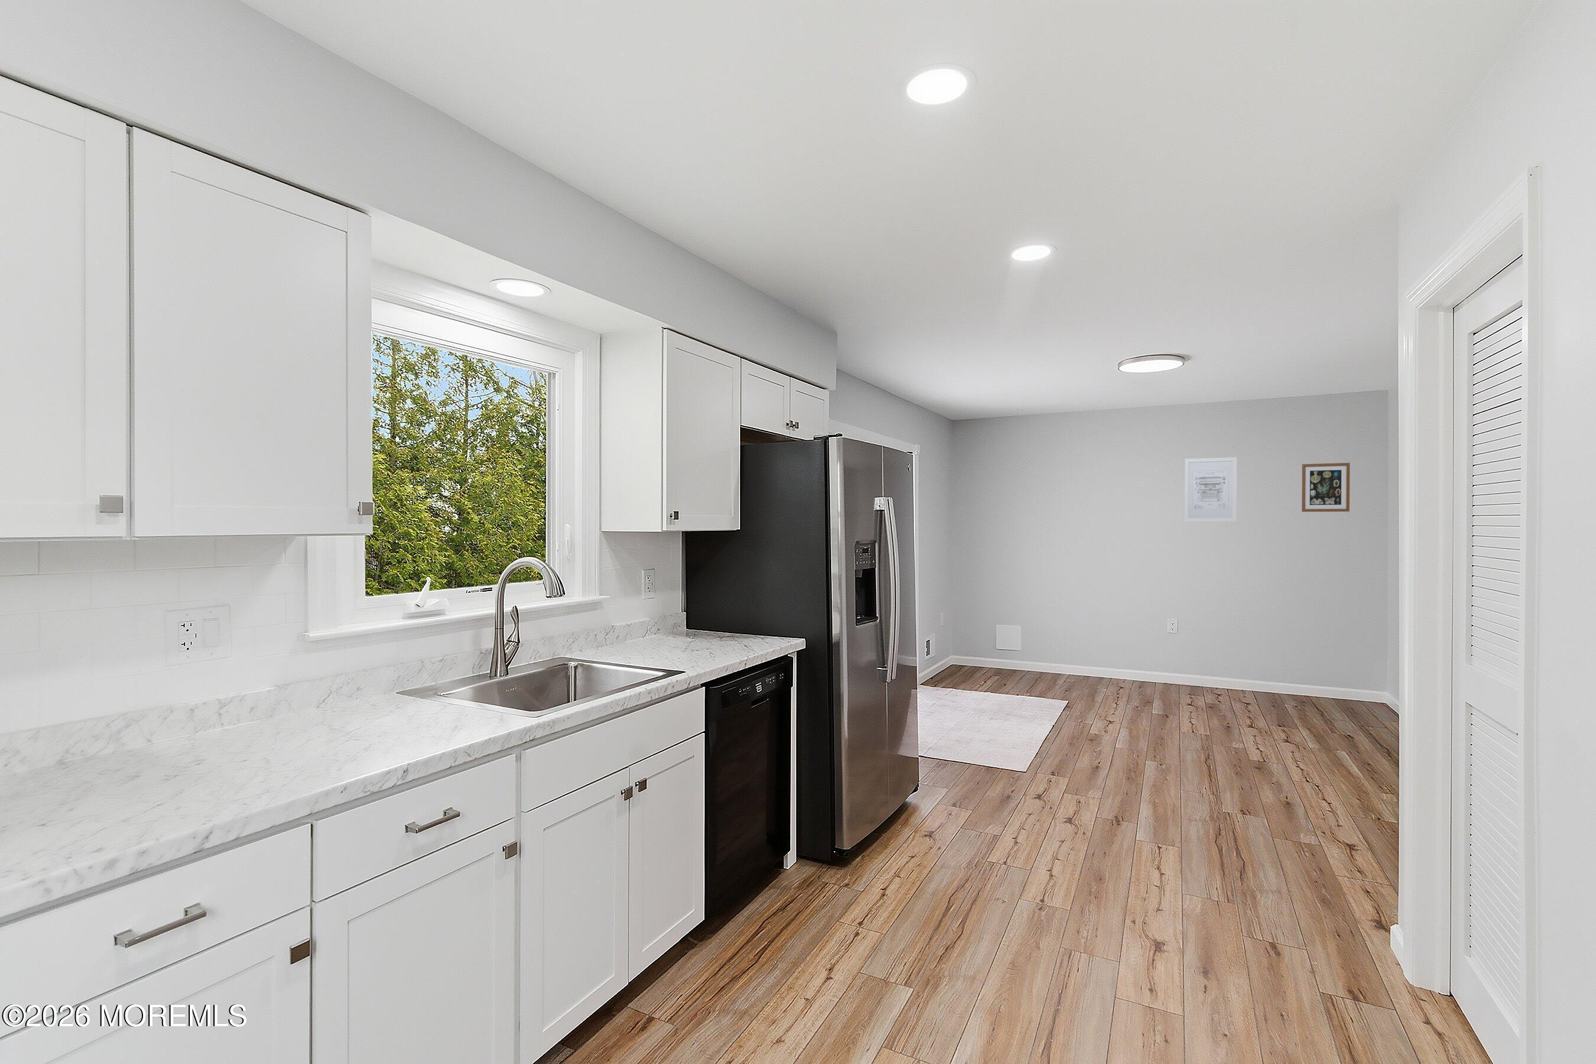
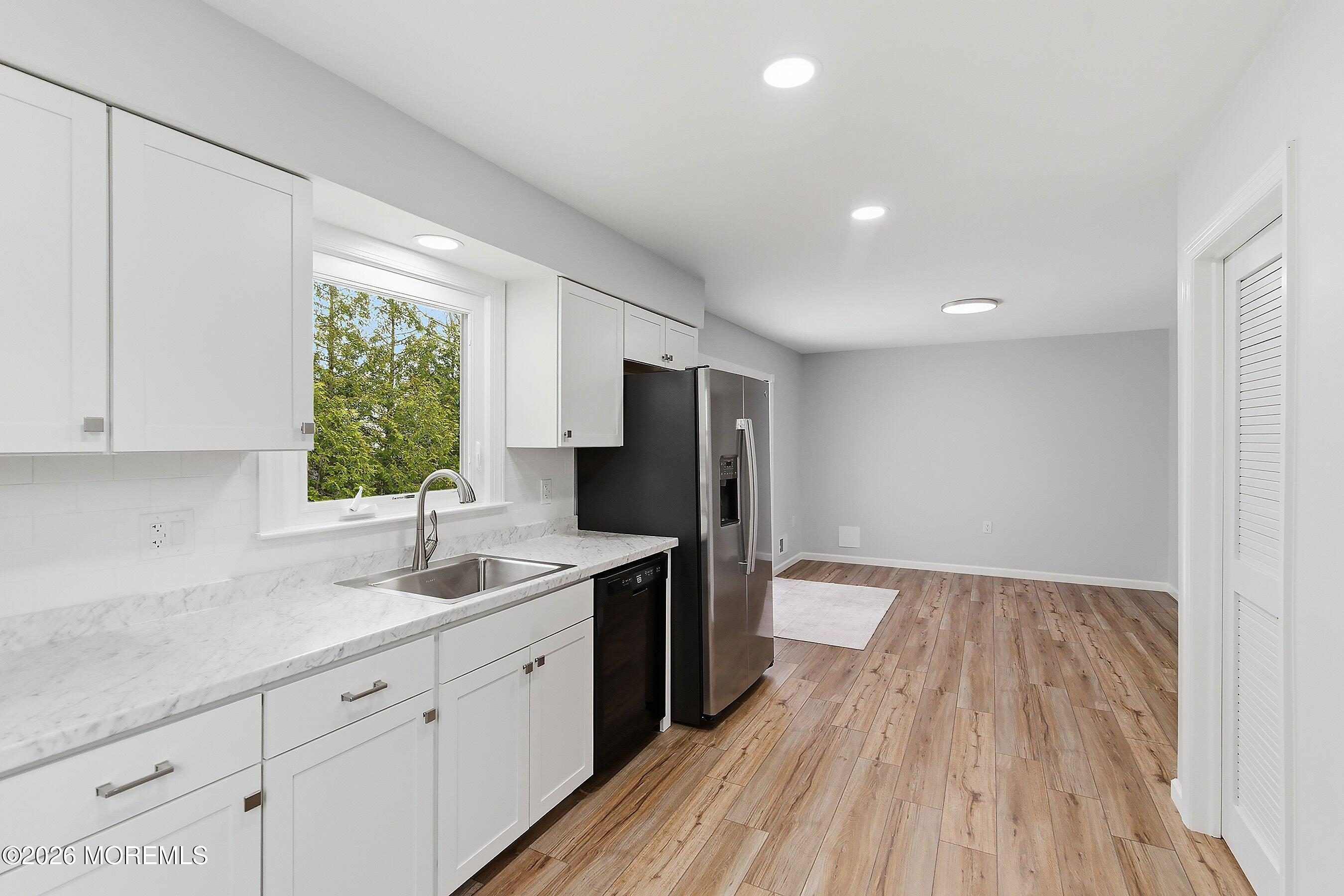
- wall art [1184,456,1237,522]
- wall art [1302,462,1350,513]
